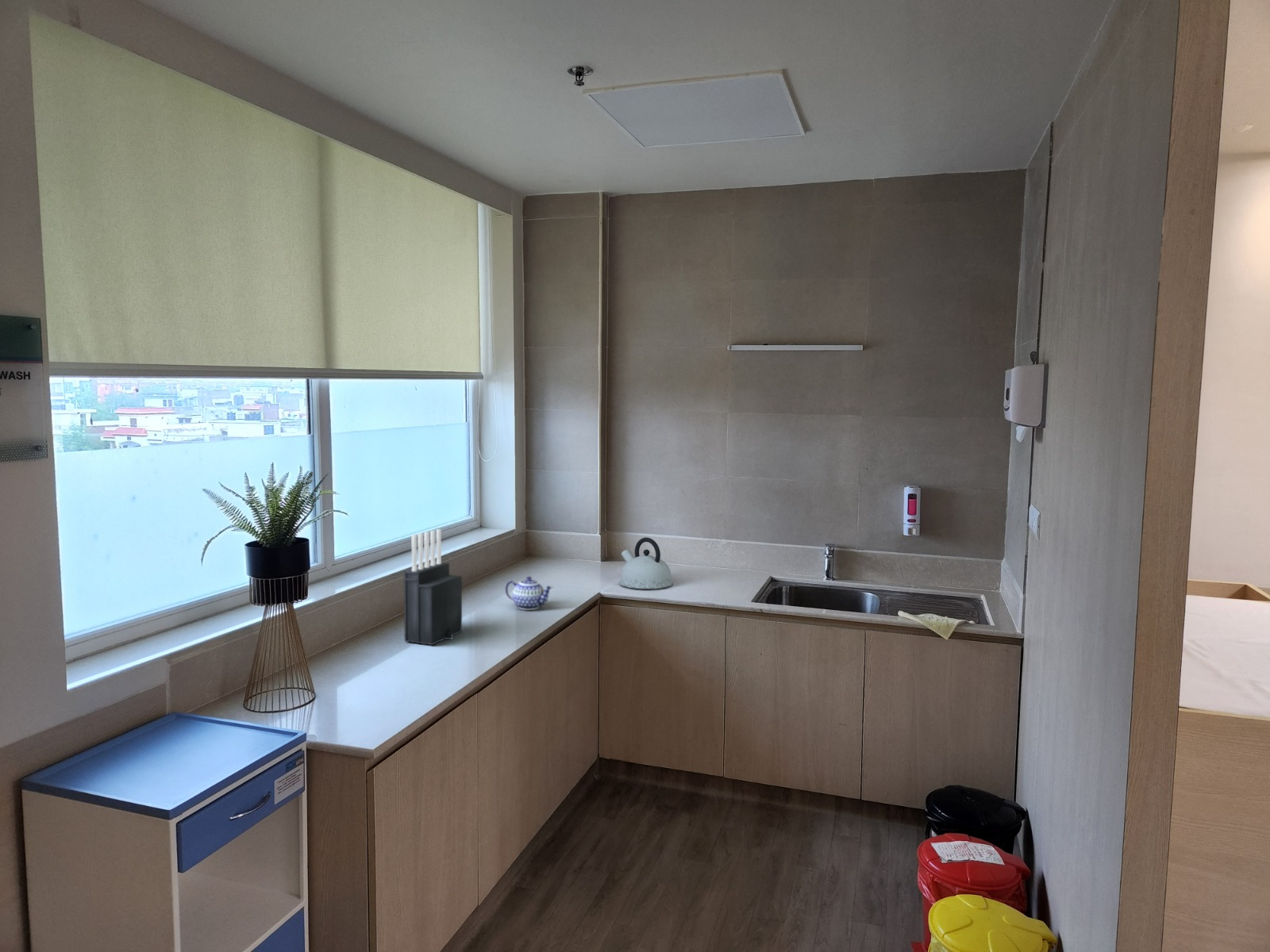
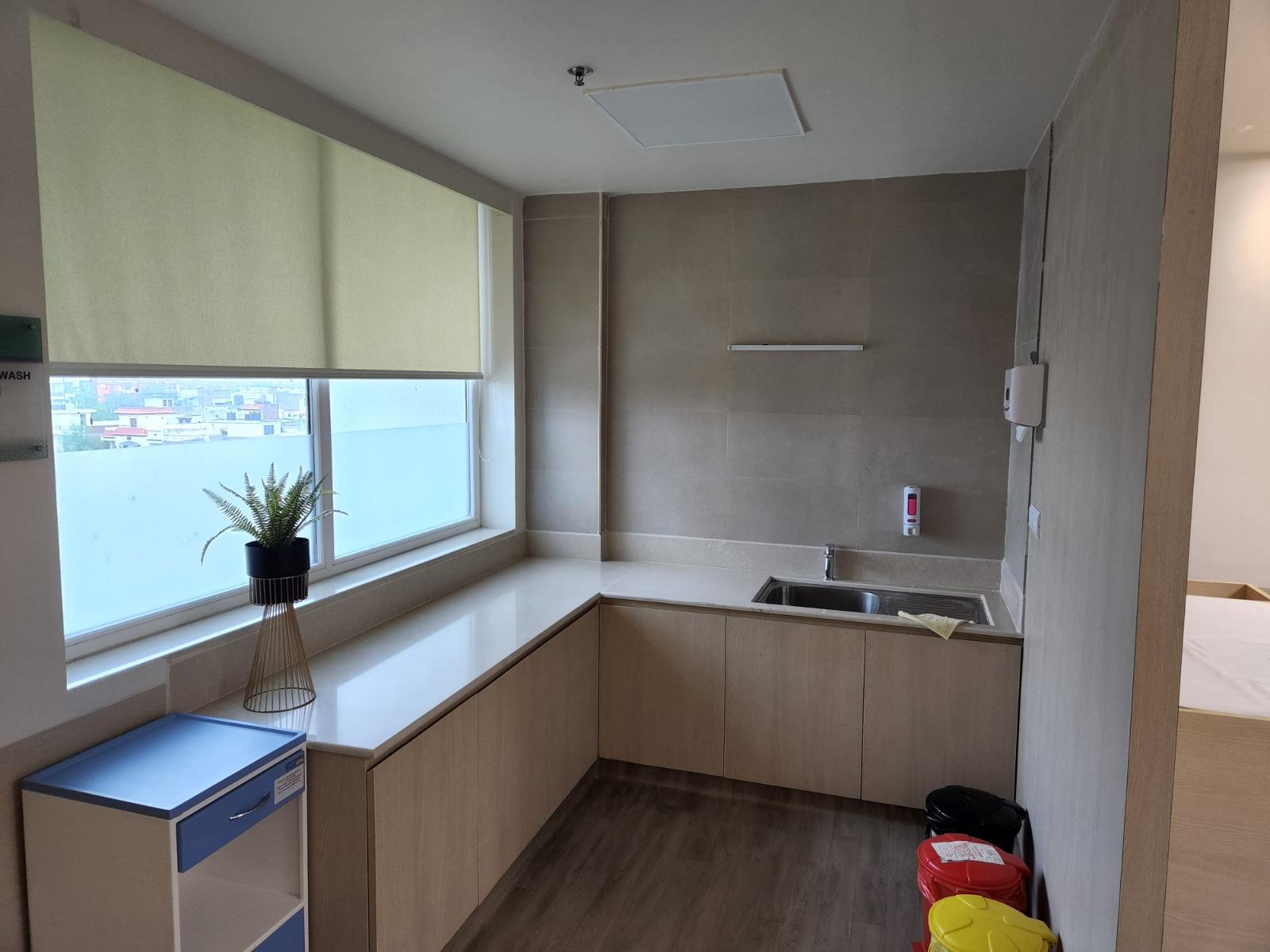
- kettle [618,536,674,589]
- teapot [505,576,554,611]
- knife block [403,528,463,646]
